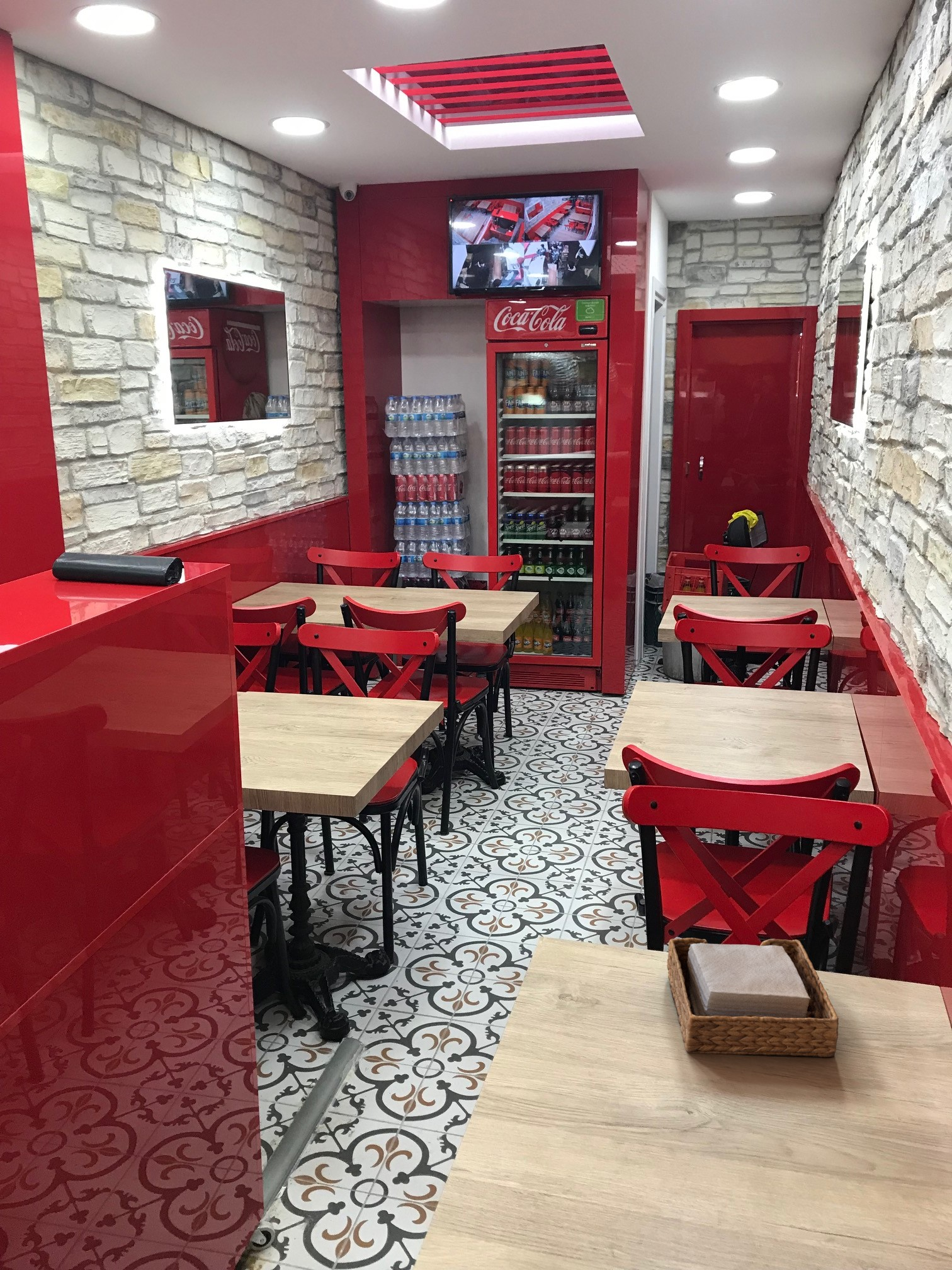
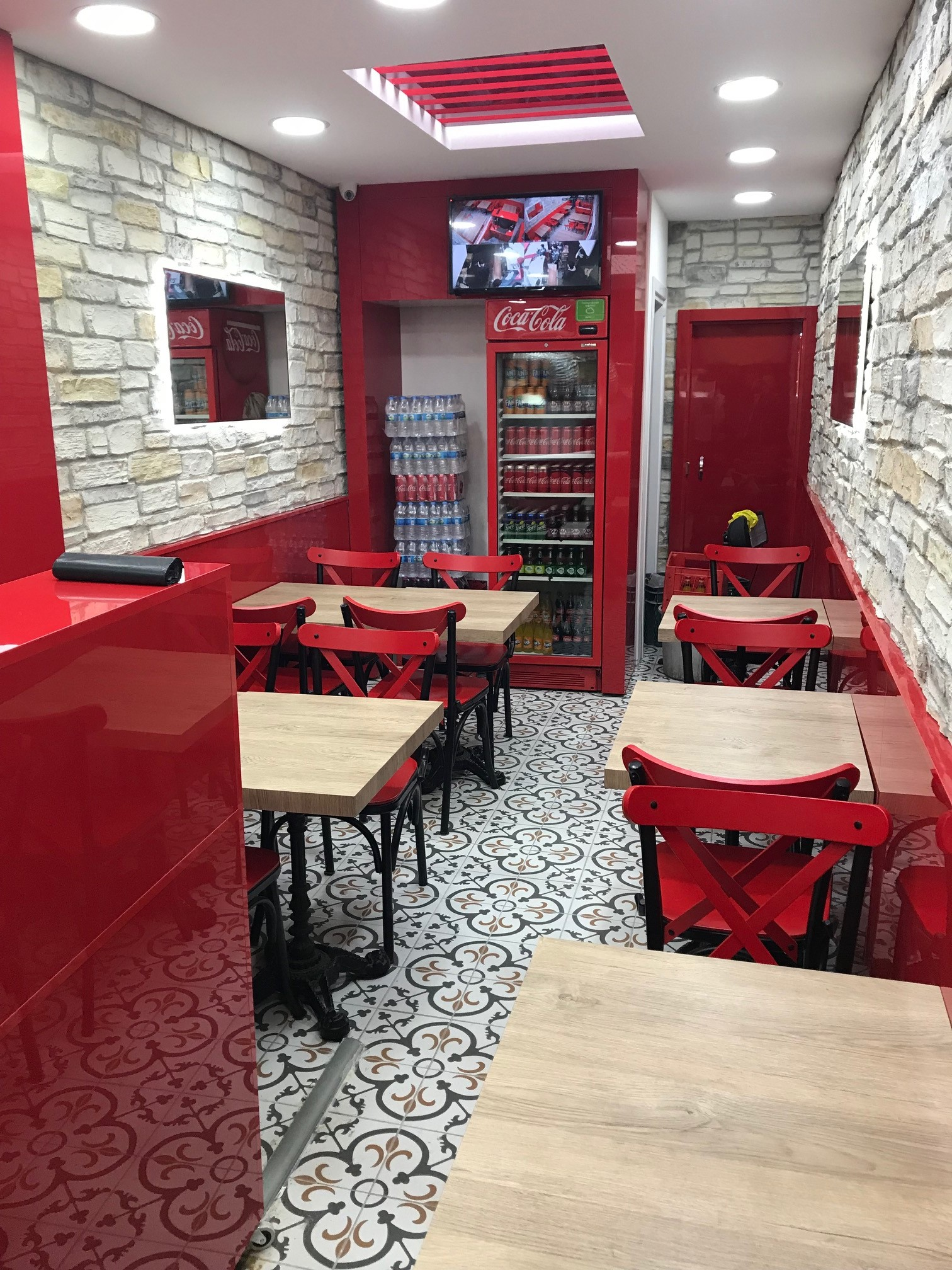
- napkin holder [666,937,839,1058]
